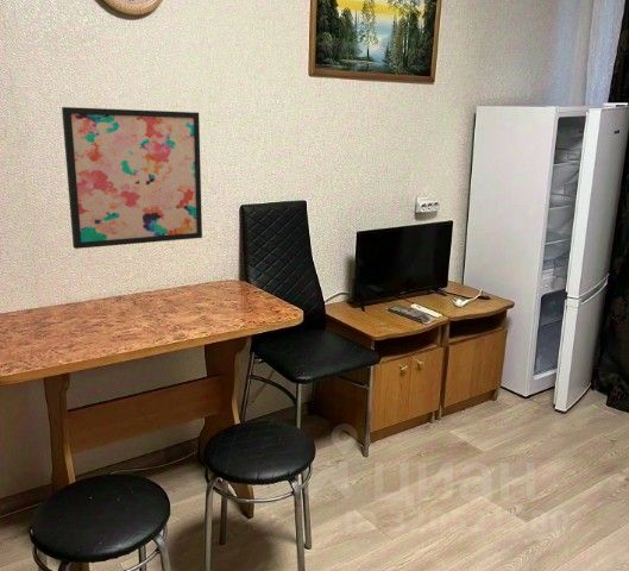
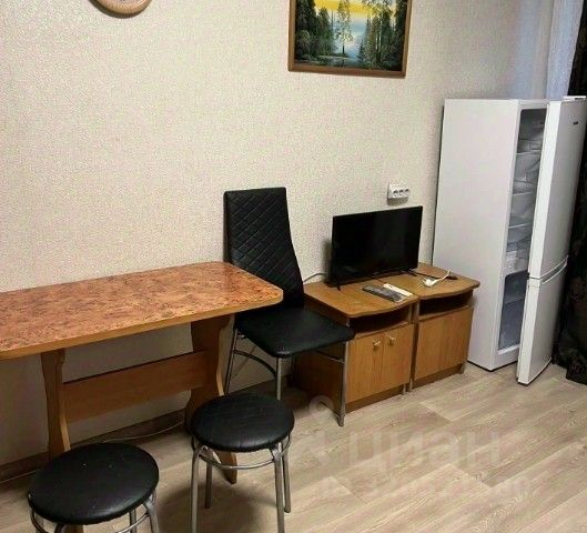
- wall art [61,106,203,250]
